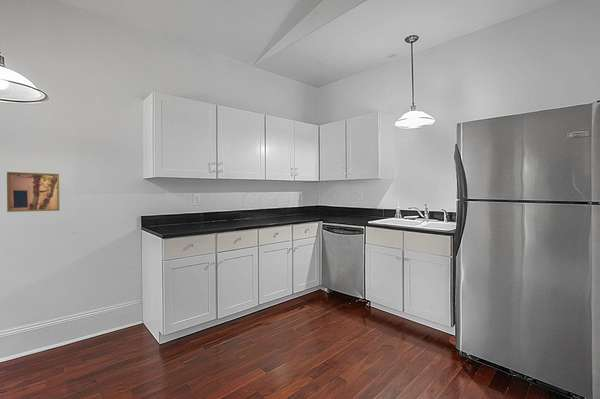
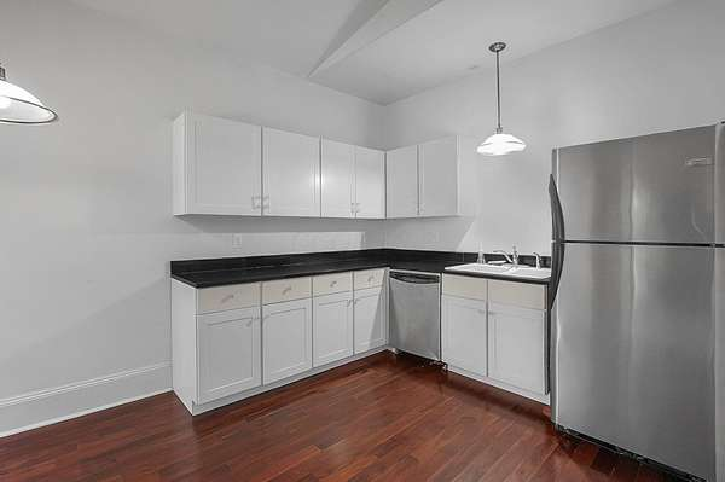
- wall art [6,171,60,213]
